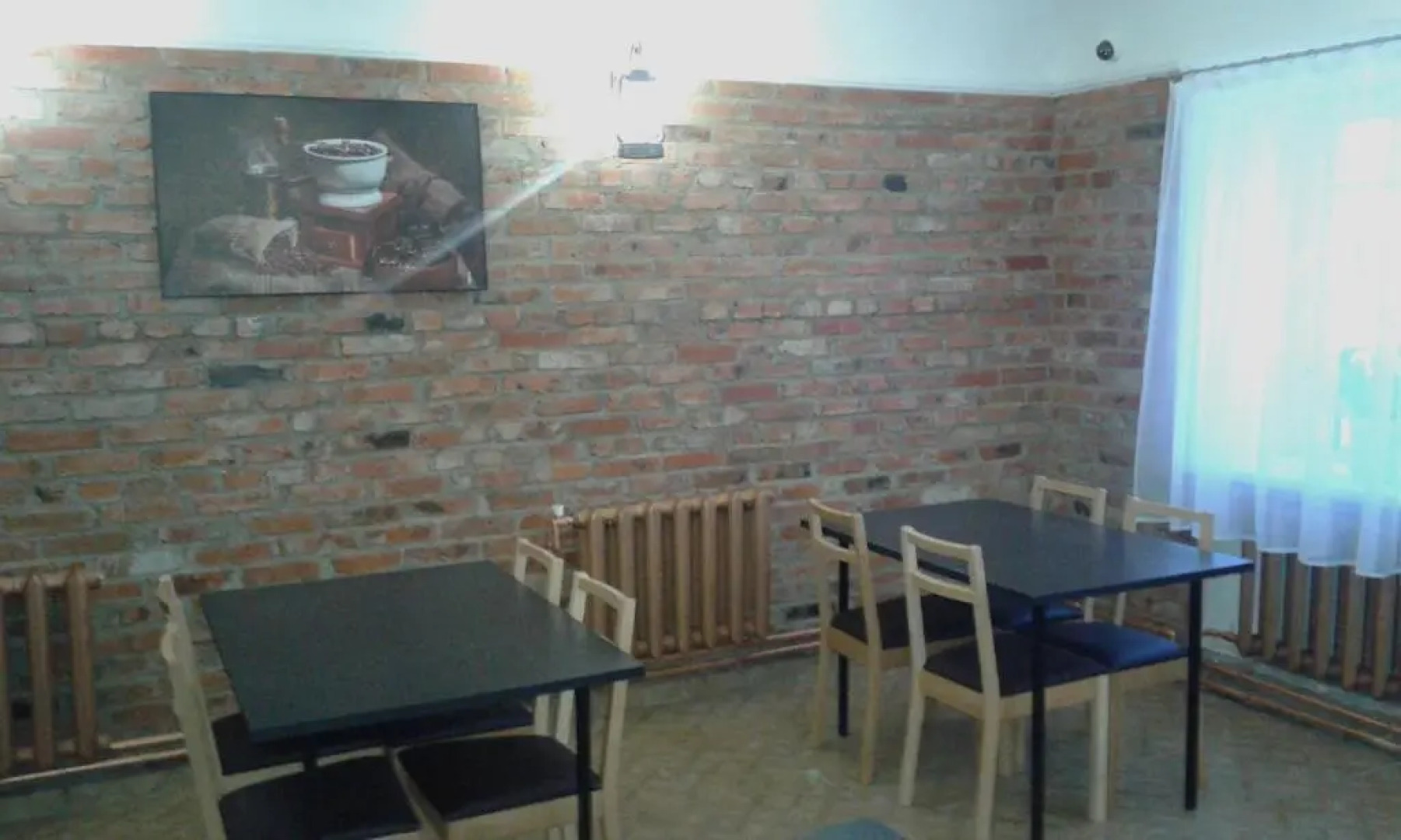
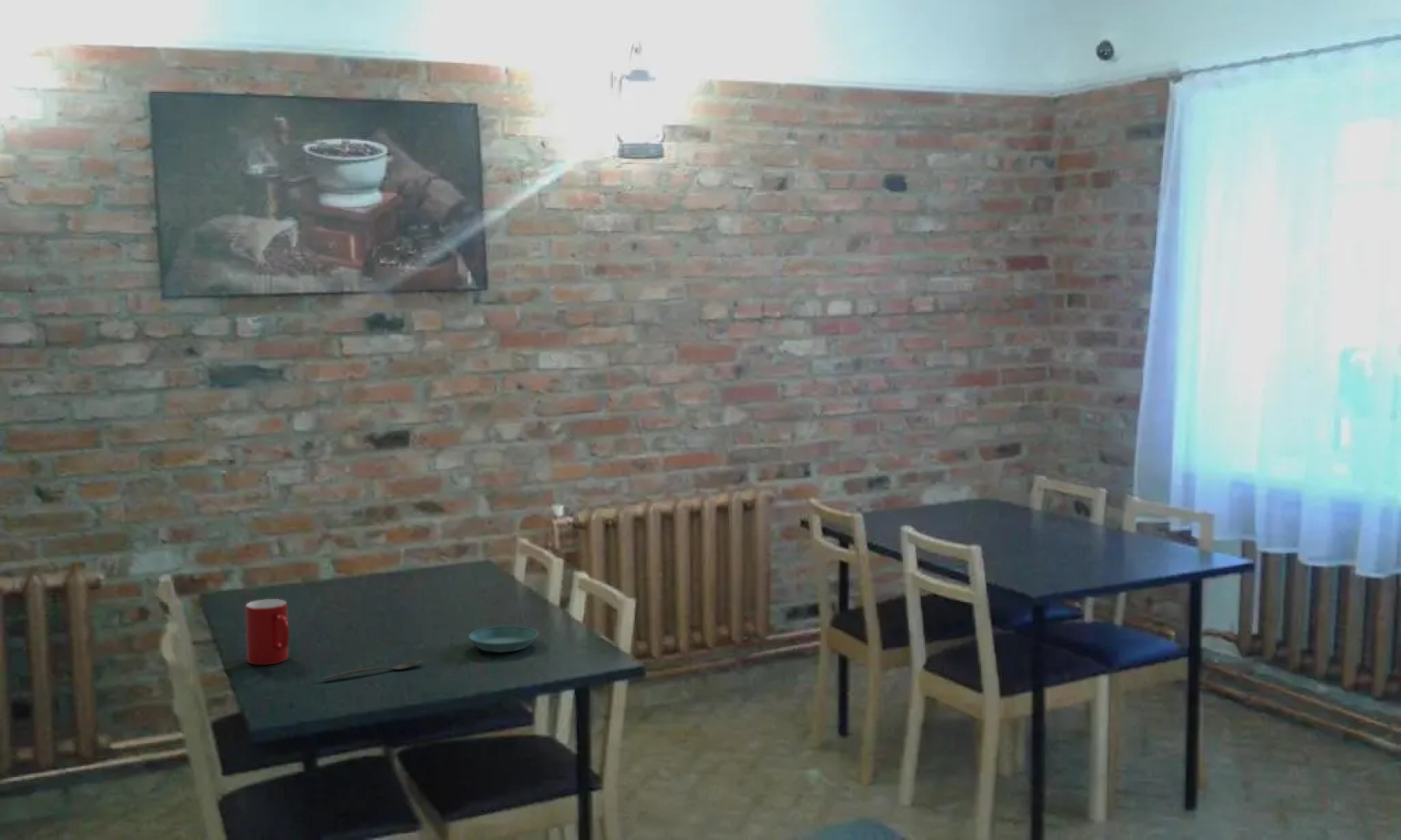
+ cup [244,598,290,666]
+ spoon [322,659,423,681]
+ saucer [468,625,539,653]
